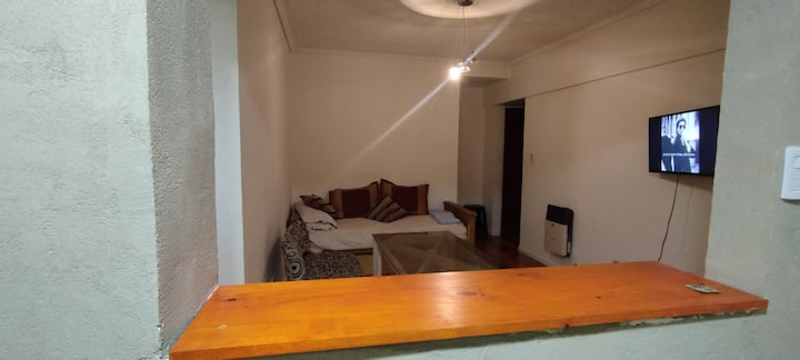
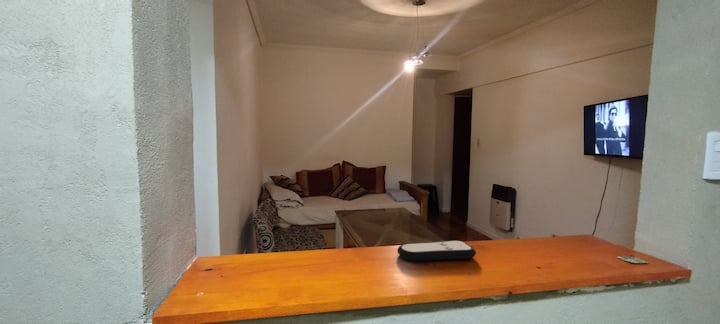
+ remote control [396,239,477,262]
